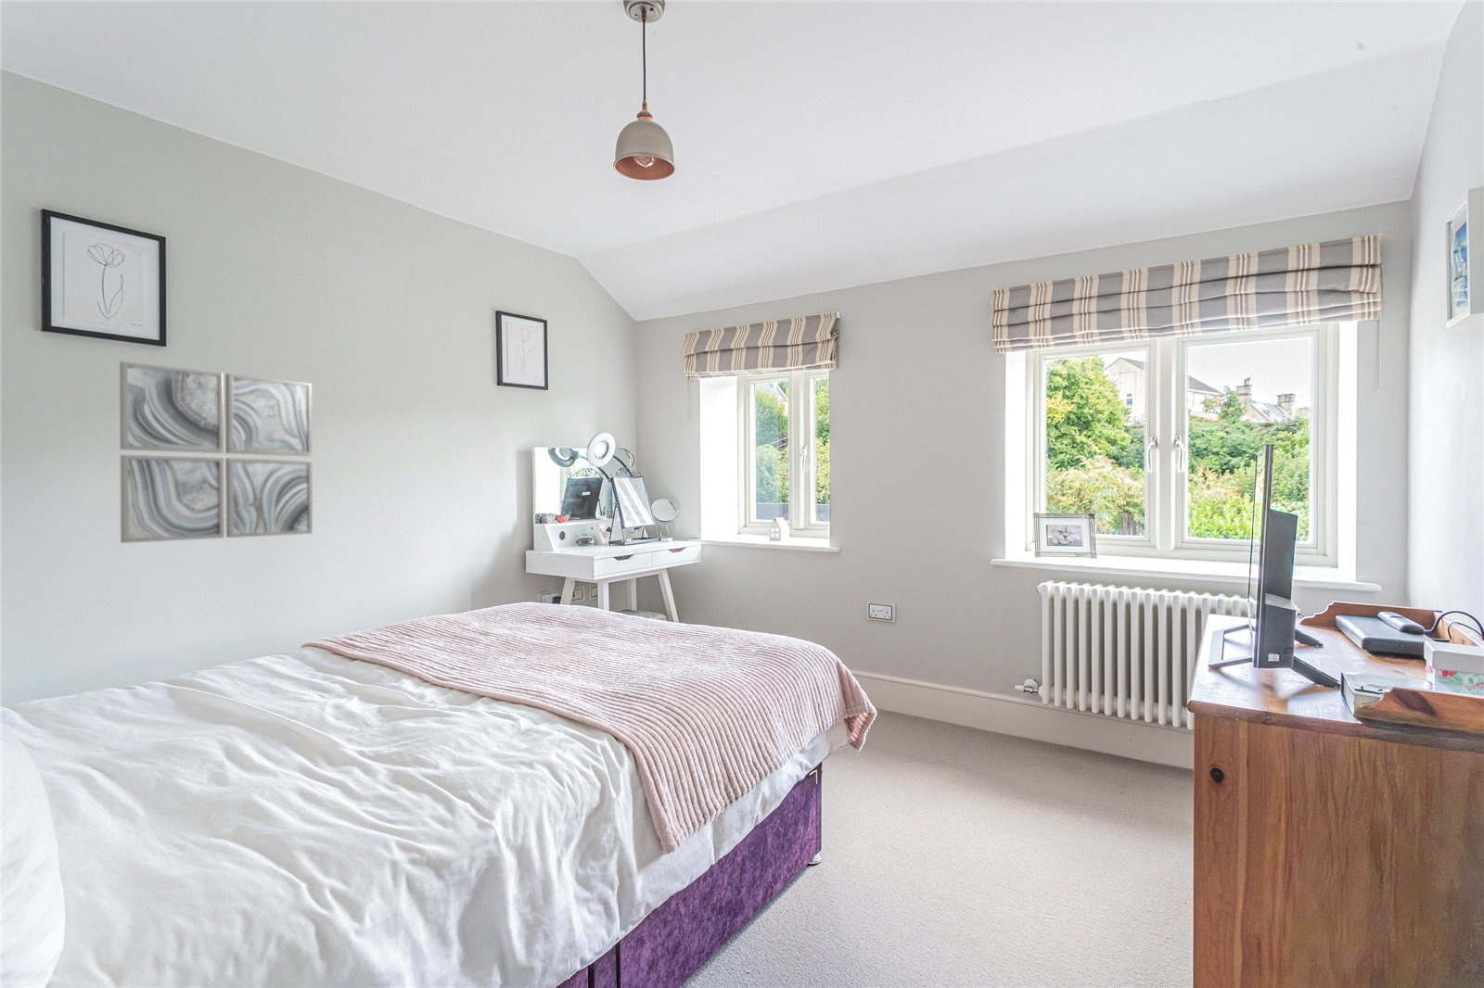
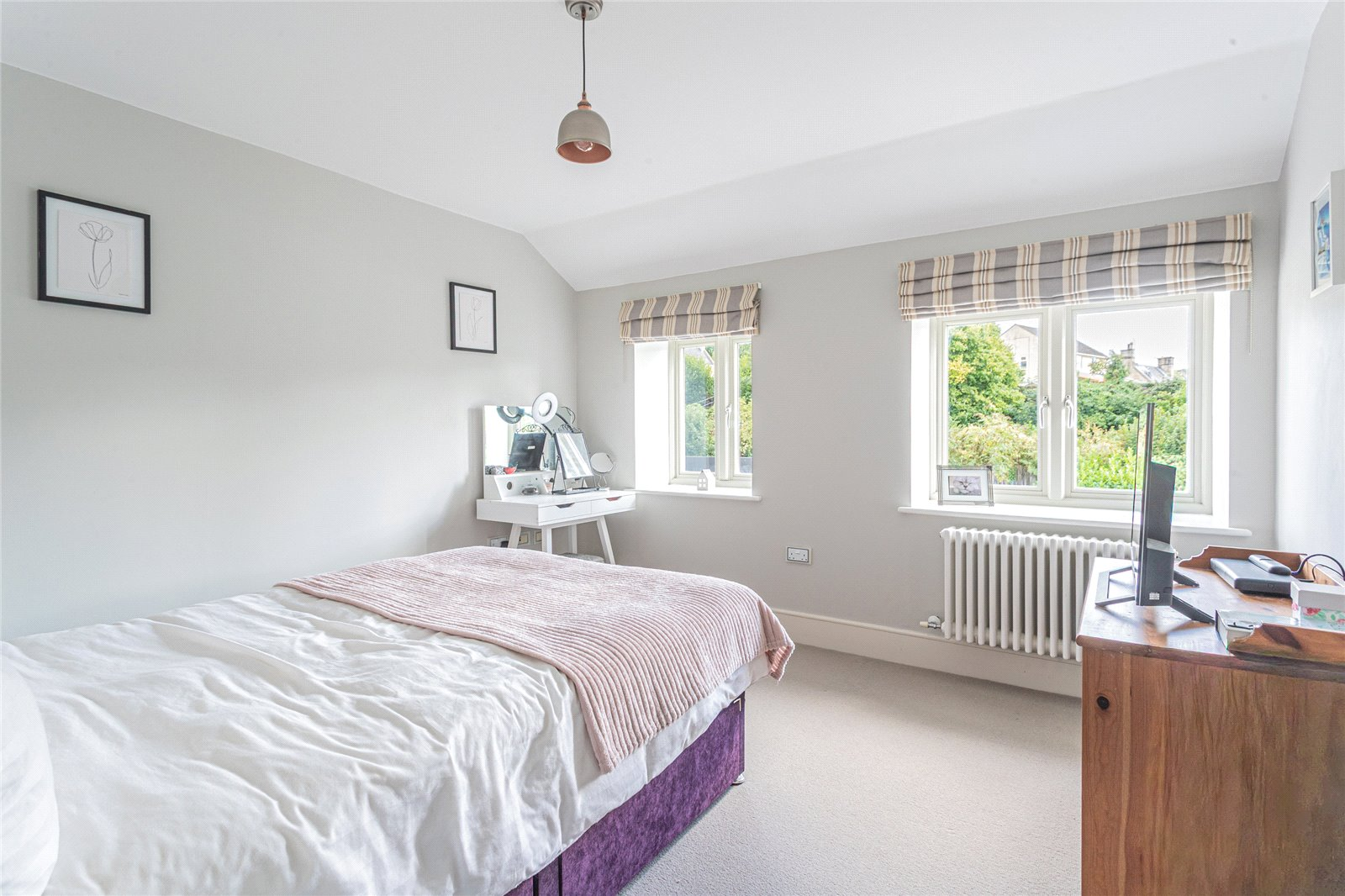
- wall art [119,361,313,544]
